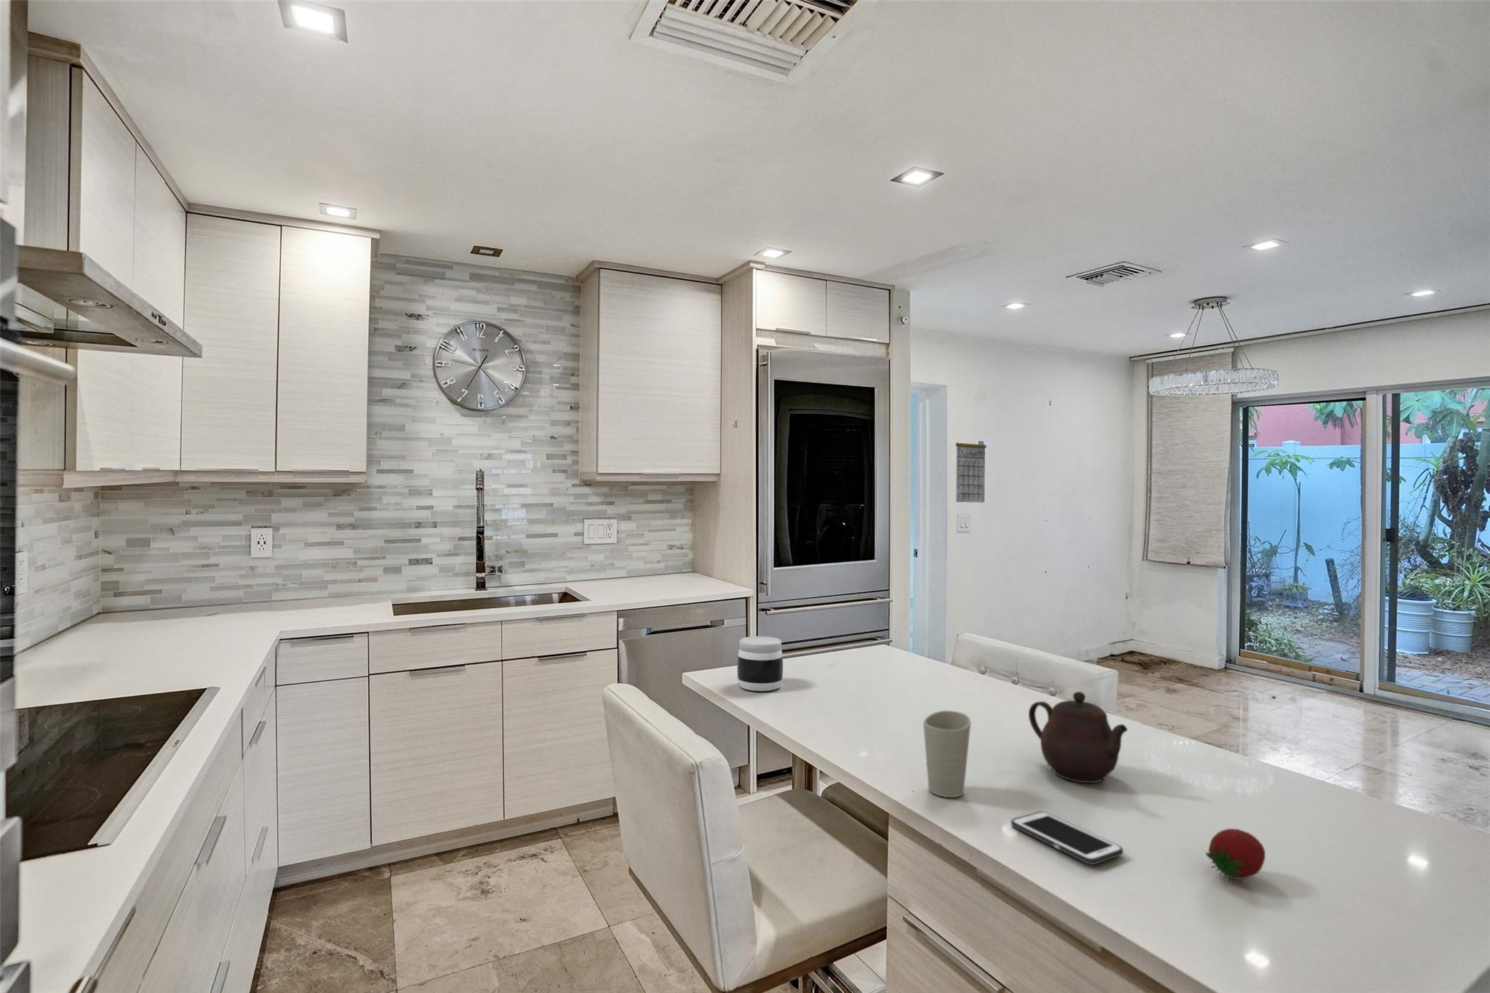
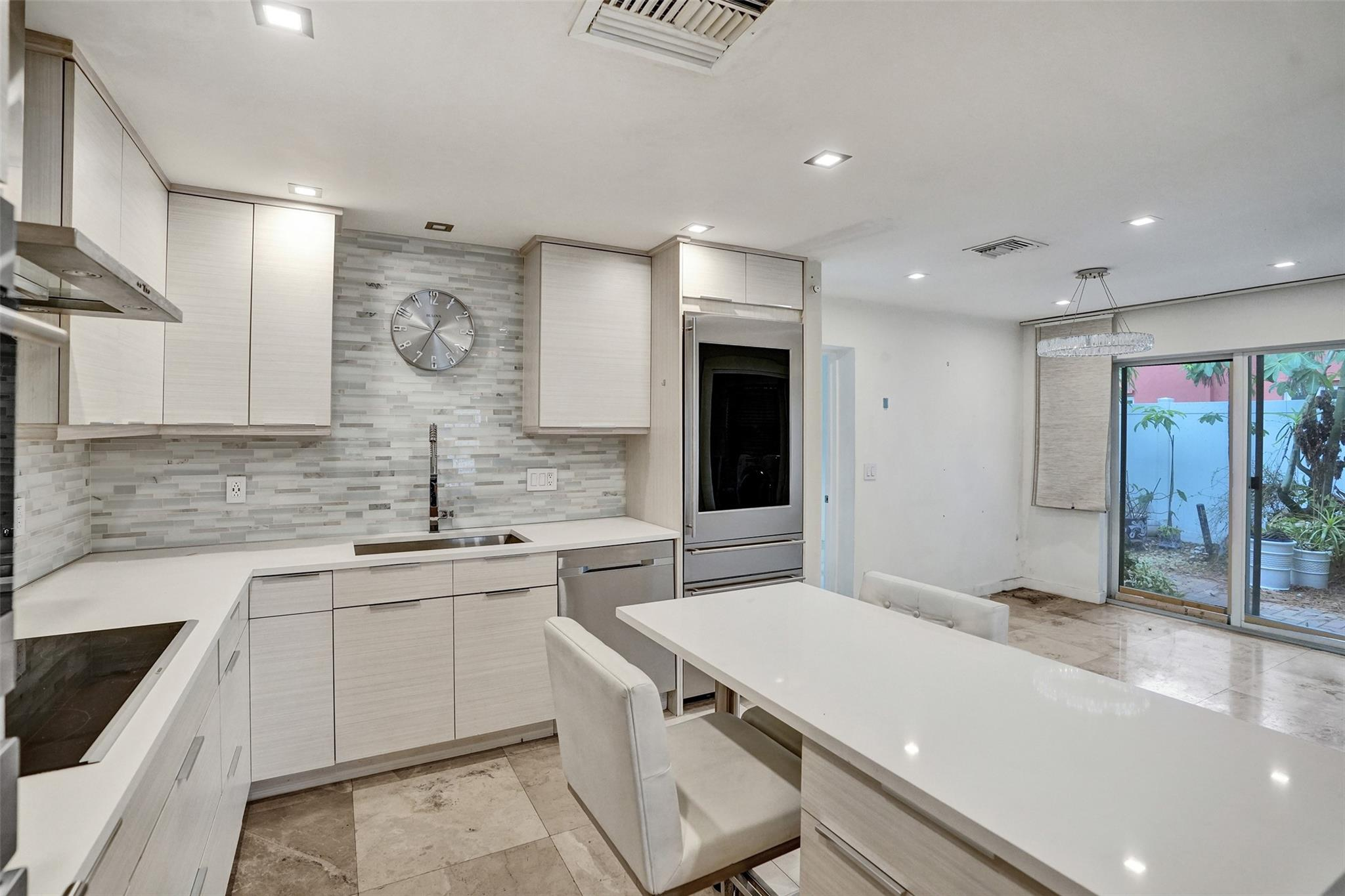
- calendar [955,442,987,503]
- cell phone [1010,810,1124,866]
- cup [923,710,972,798]
- jar [737,636,783,692]
- fruit [1205,828,1266,884]
- teapot [1028,692,1129,784]
